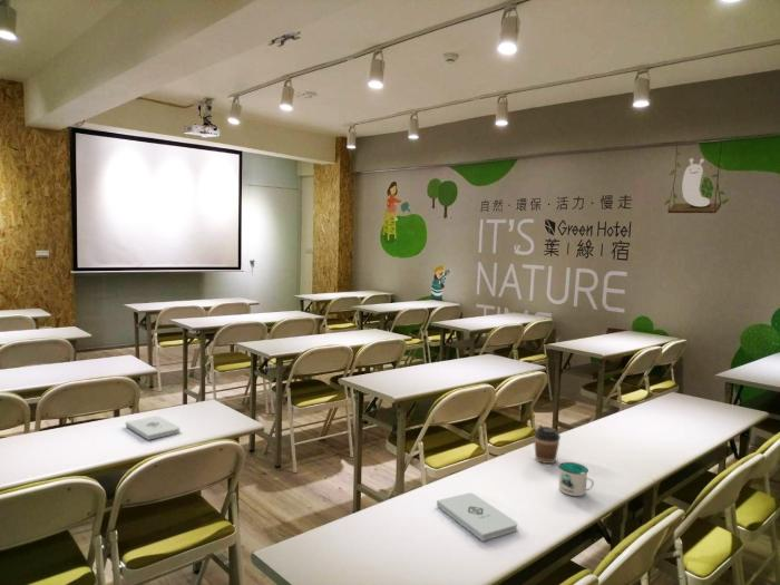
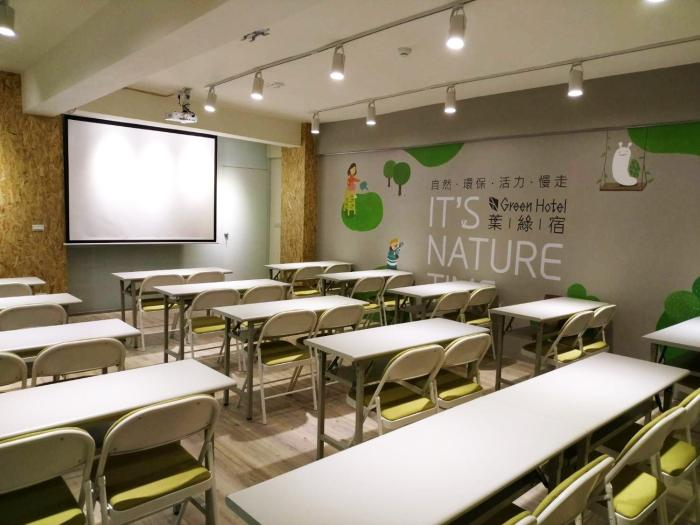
- coffee cup [533,425,562,465]
- notepad [125,415,182,441]
- notepad [436,491,518,542]
- mug [557,461,595,497]
